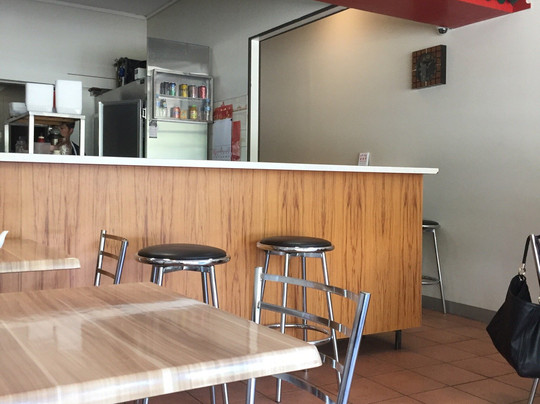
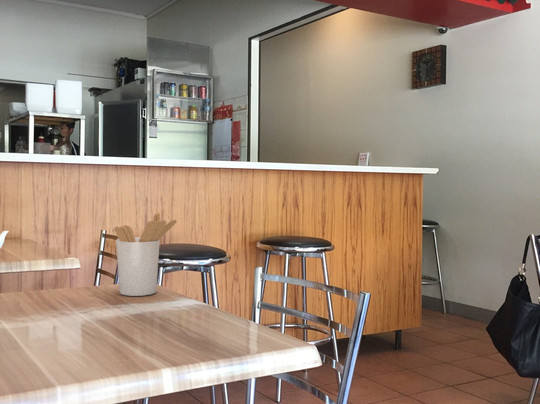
+ utensil holder [113,212,178,297]
